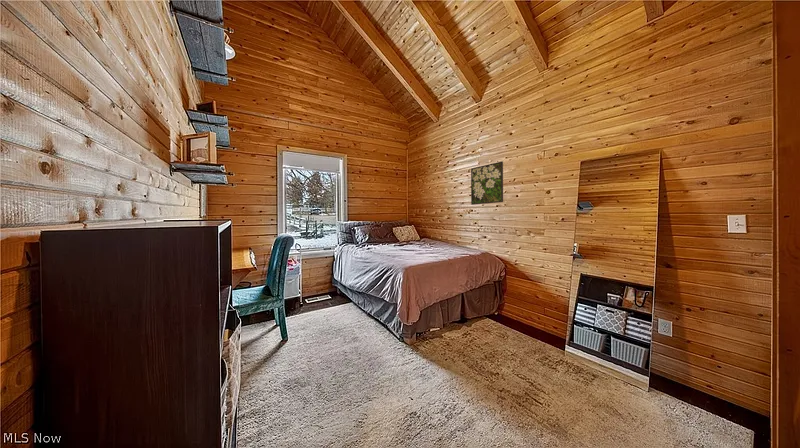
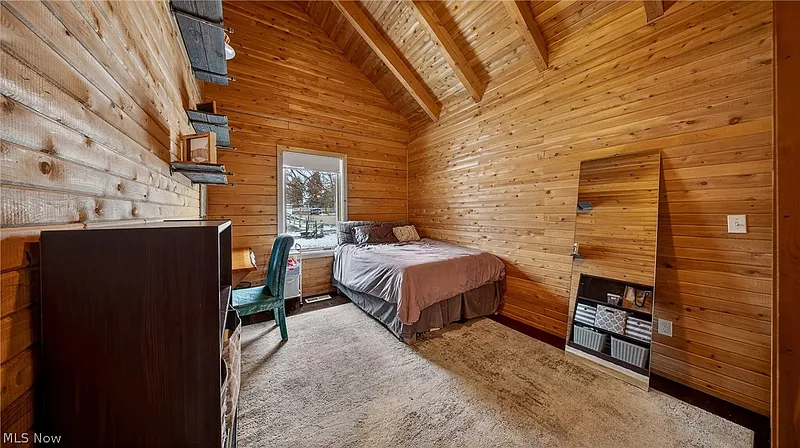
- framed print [470,160,504,206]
